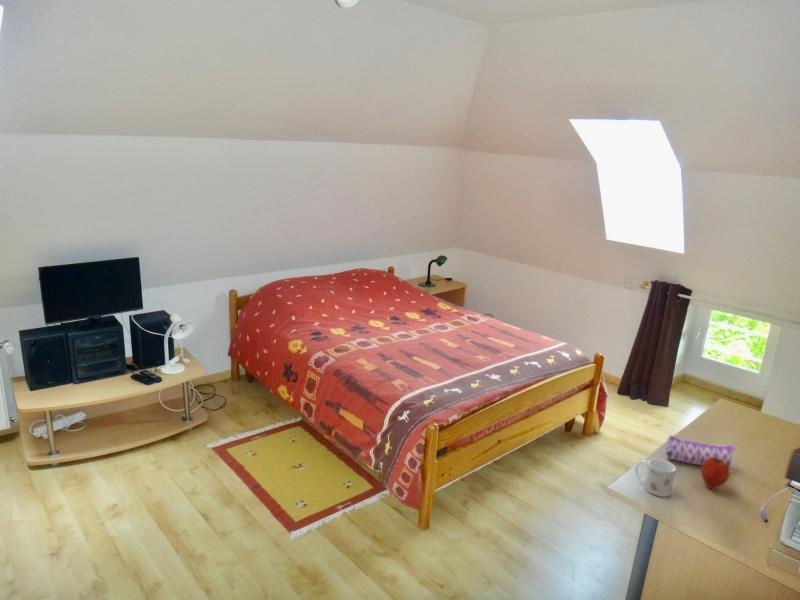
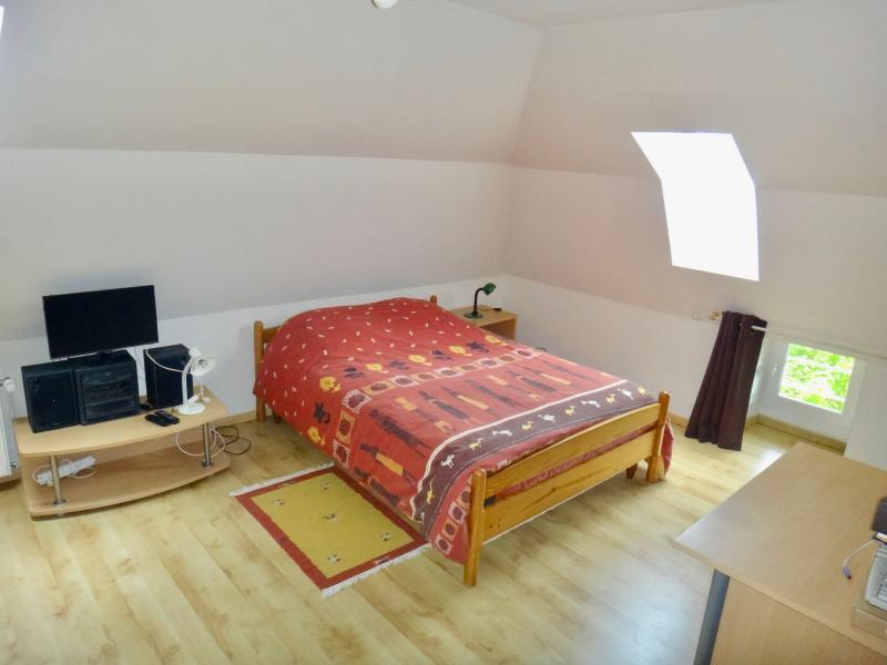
- mug [634,458,677,498]
- pencil case [665,433,736,469]
- apple [700,457,731,490]
